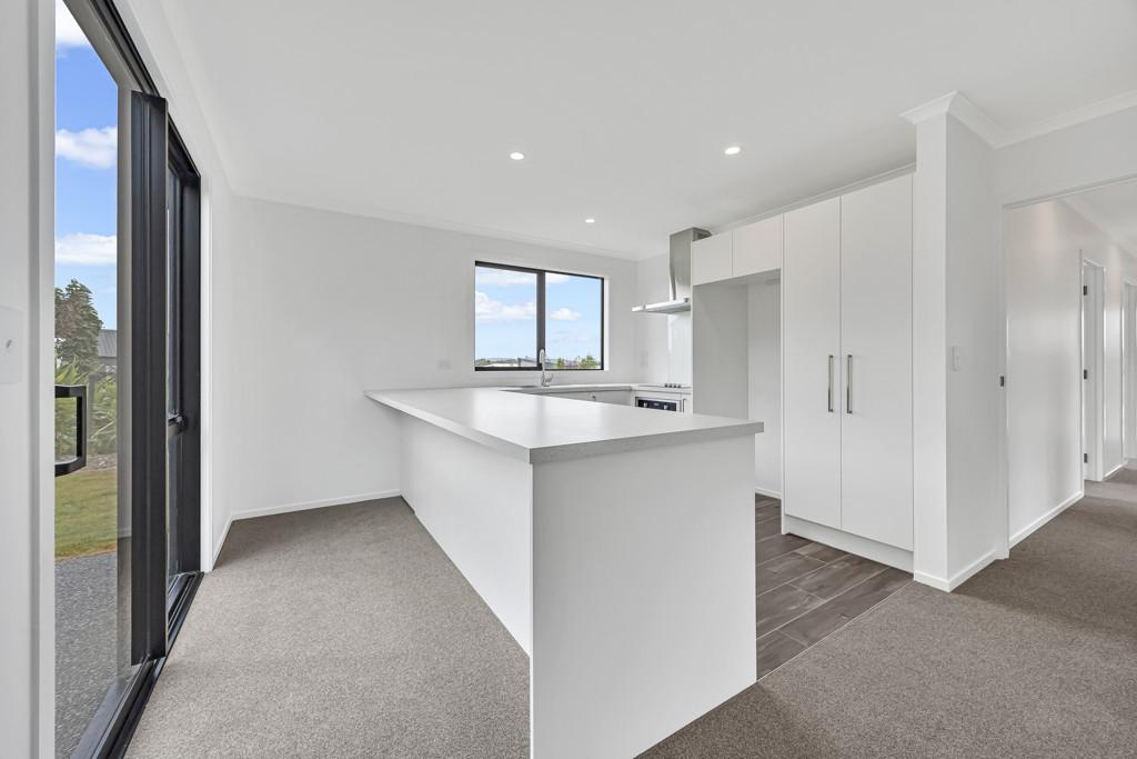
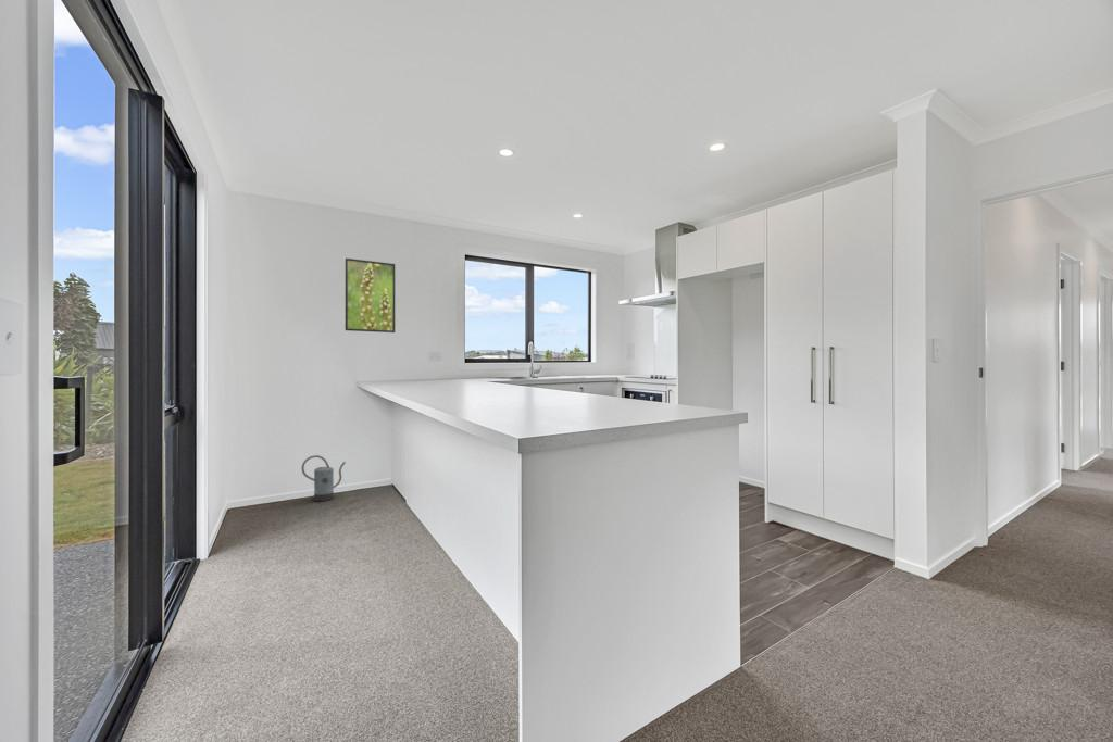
+ watering can [301,454,347,502]
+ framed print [345,257,396,334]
